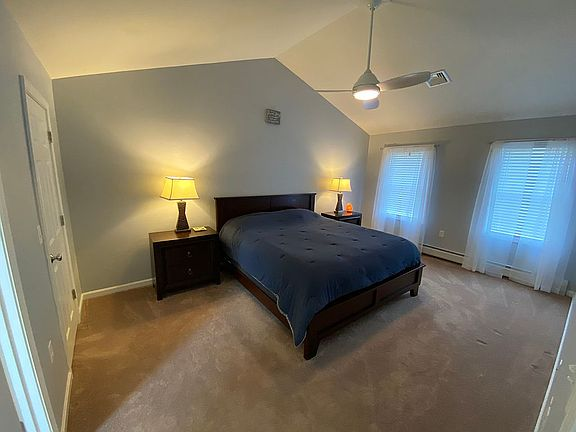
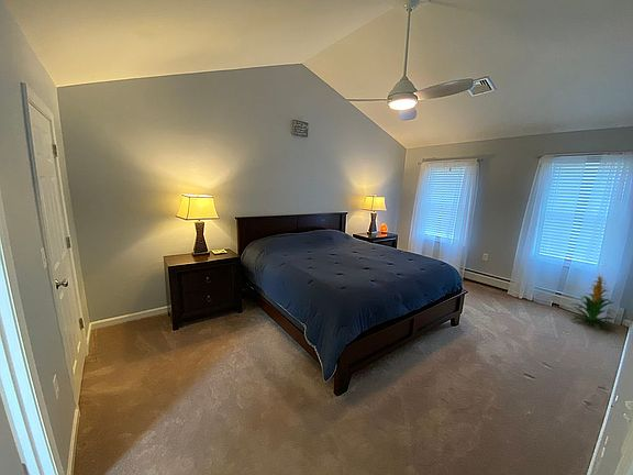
+ indoor plant [570,273,619,331]
